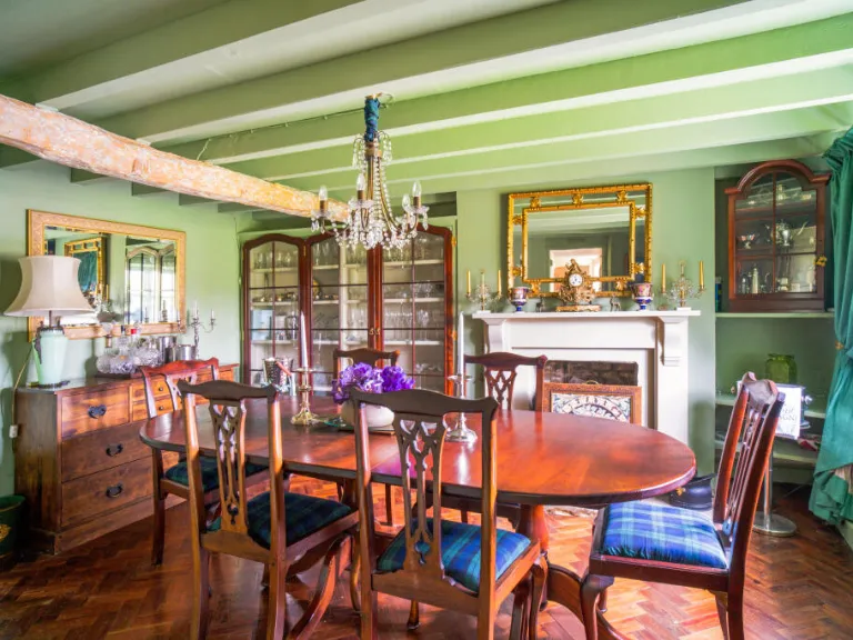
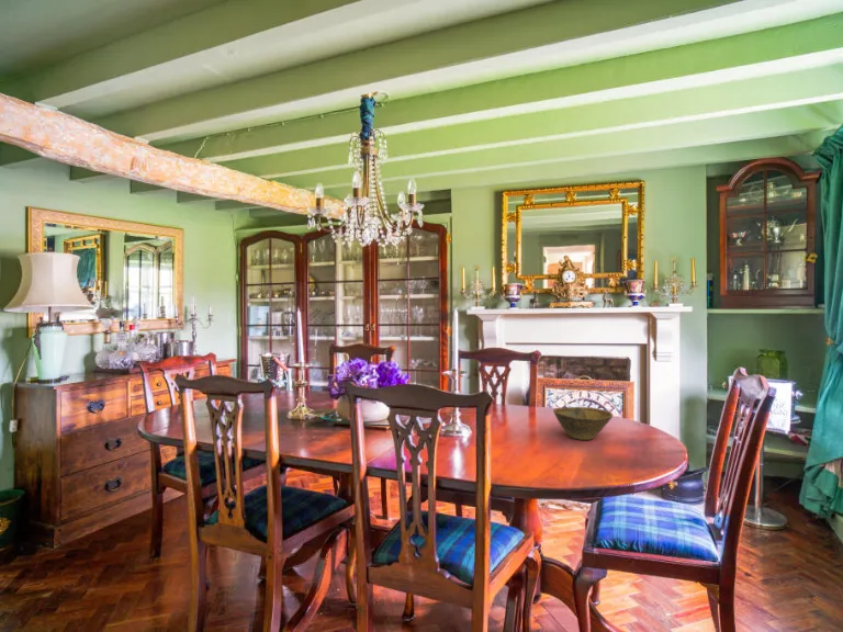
+ bowl [552,406,614,441]
